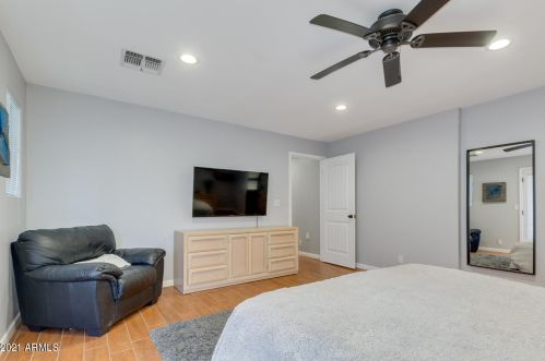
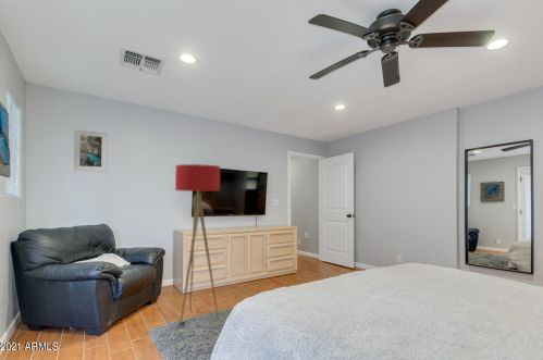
+ floor lamp [174,163,221,330]
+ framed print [73,128,109,173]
